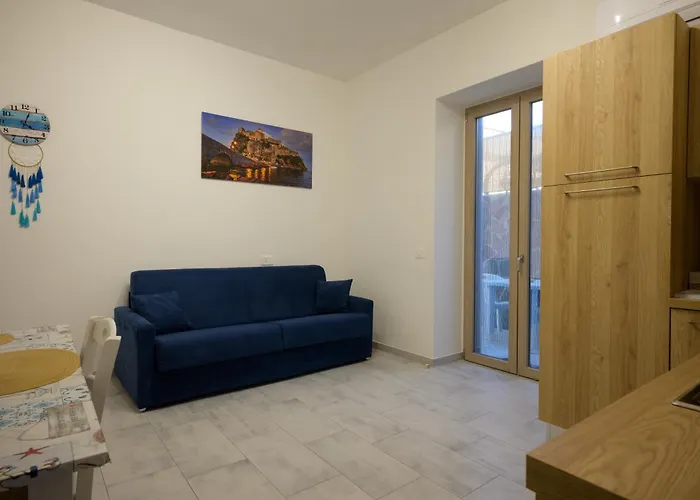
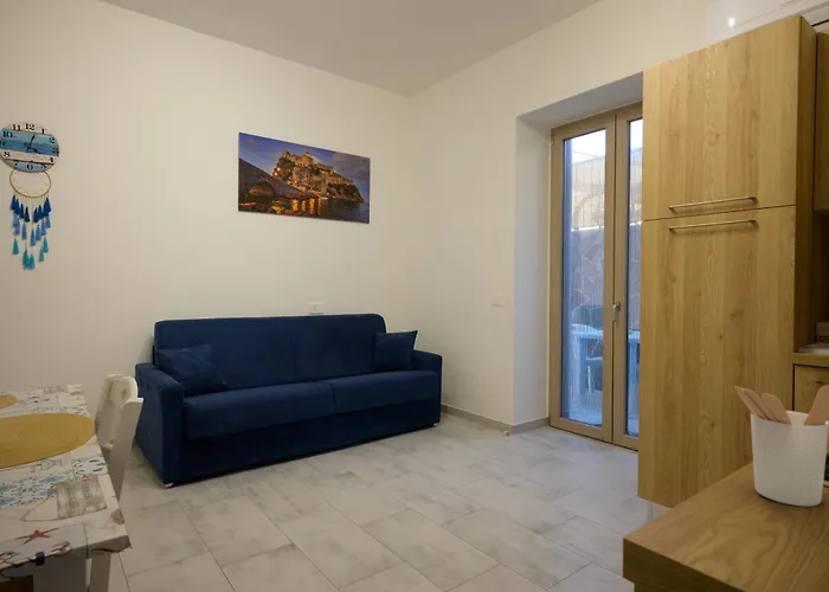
+ utensil holder [733,385,829,508]
